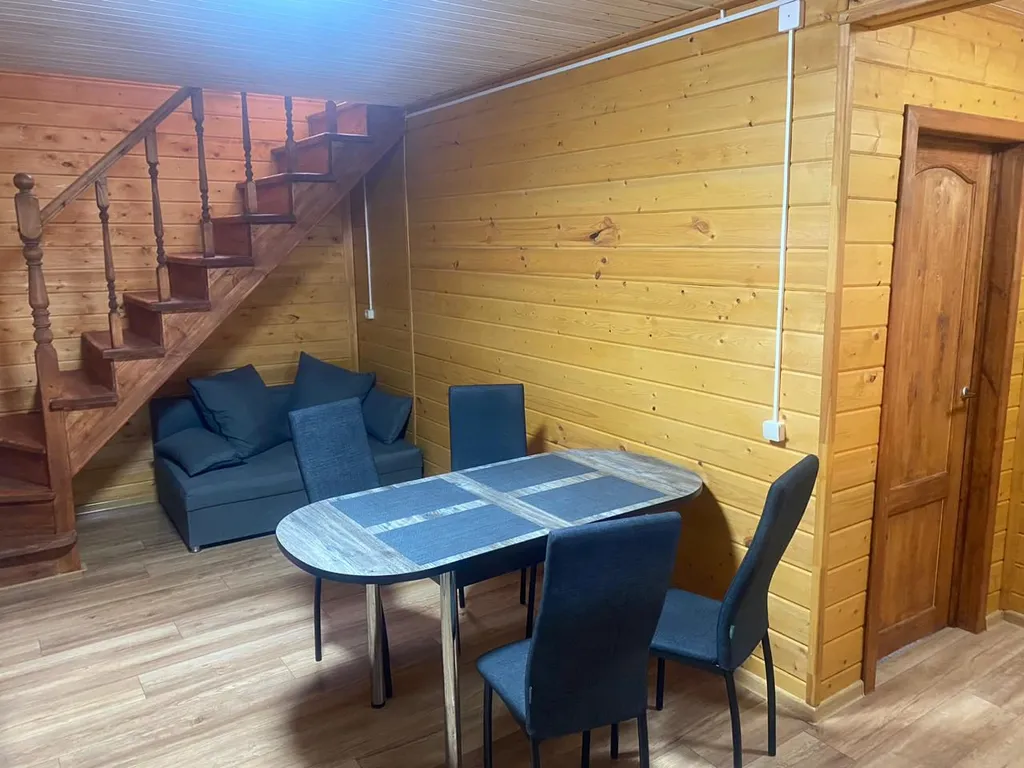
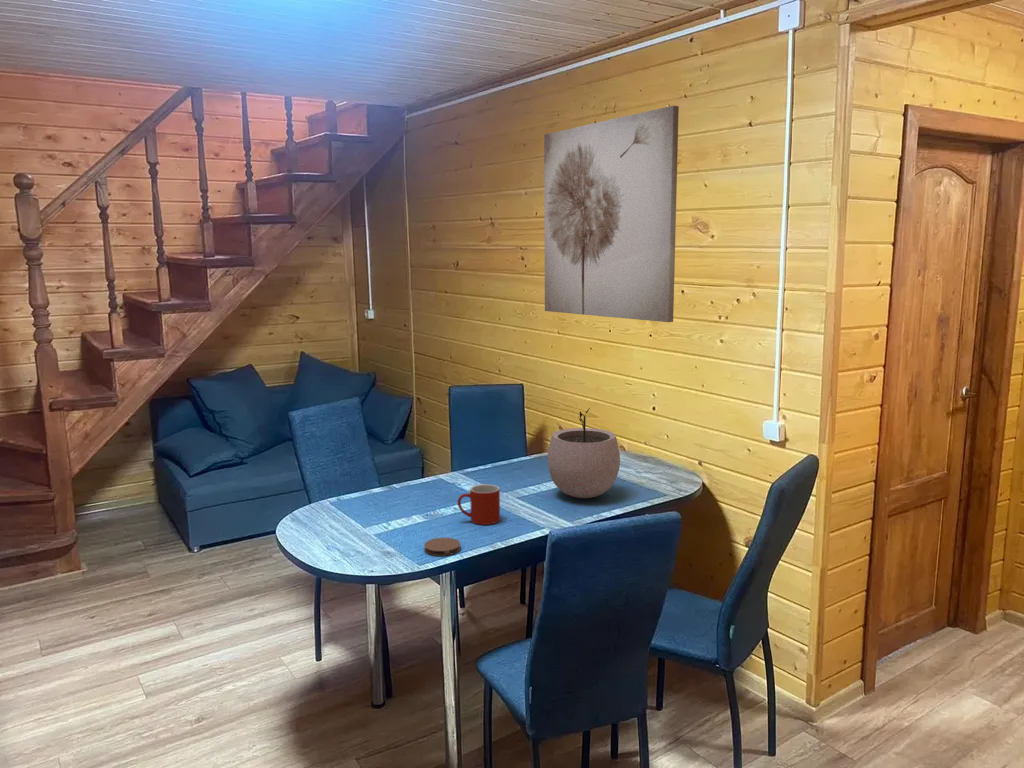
+ plant pot [547,407,621,499]
+ coaster [423,536,462,557]
+ wall art [543,105,680,323]
+ mug [457,483,501,526]
